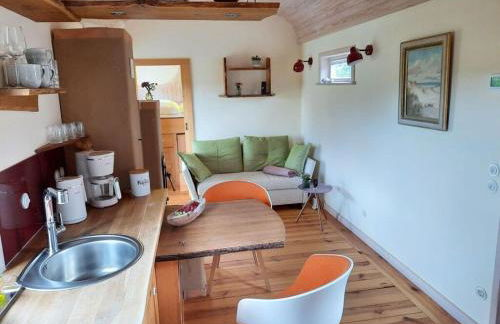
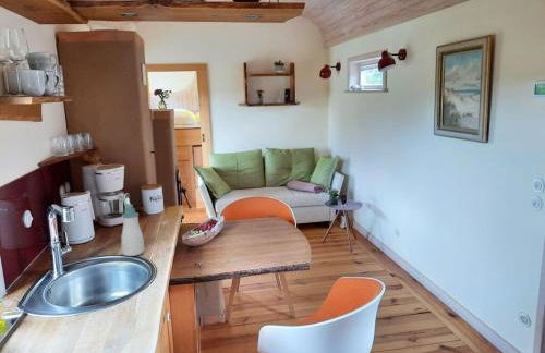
+ soap bottle [120,203,145,257]
